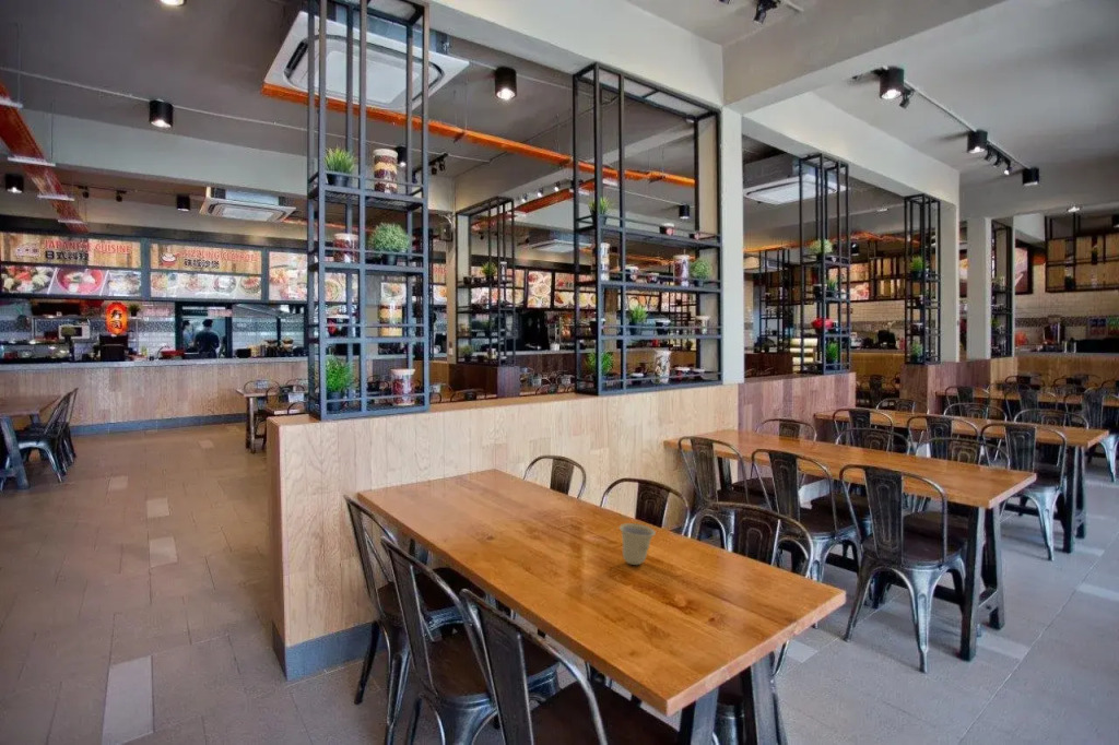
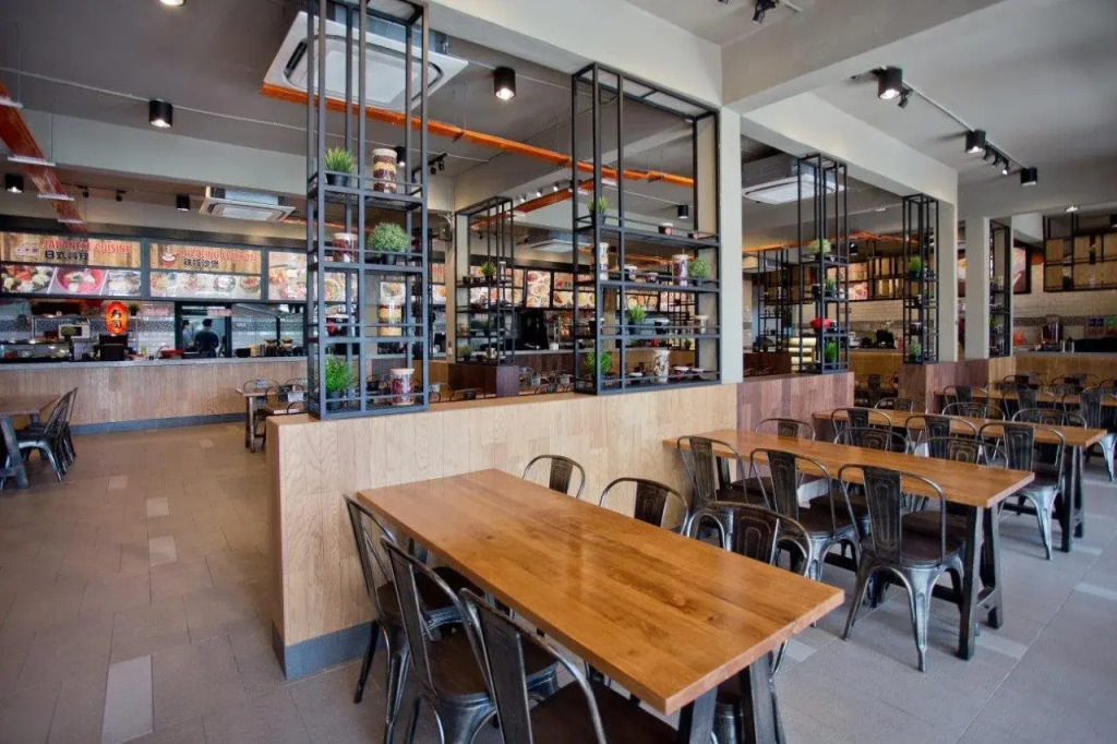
- cup [619,522,657,566]
